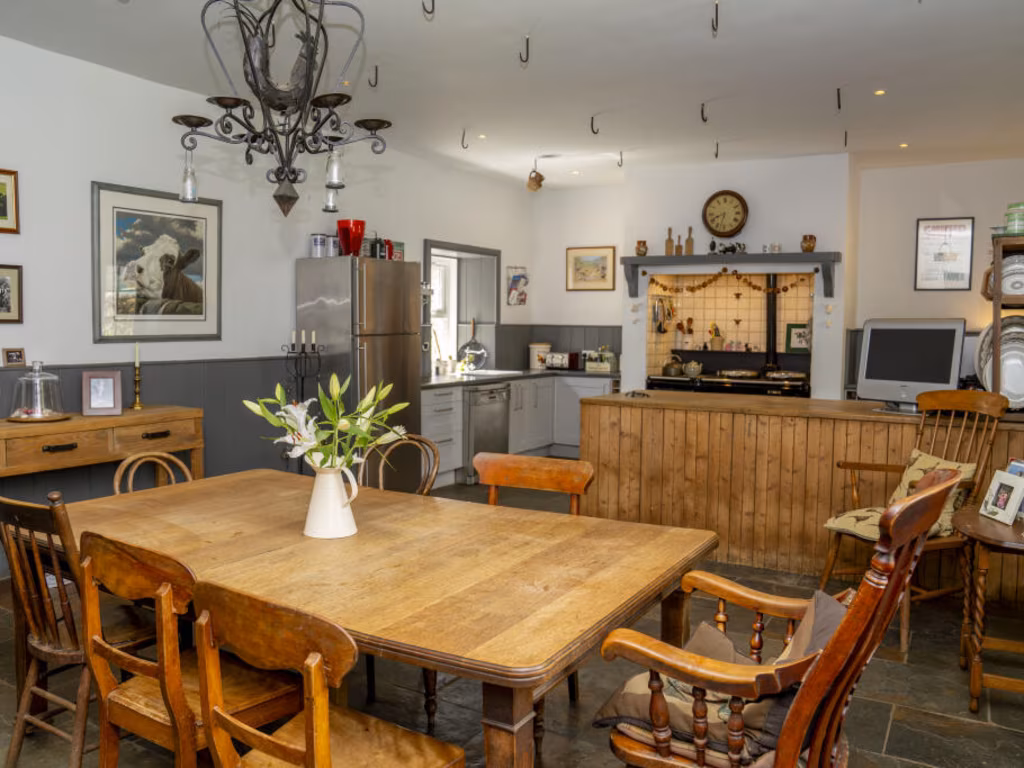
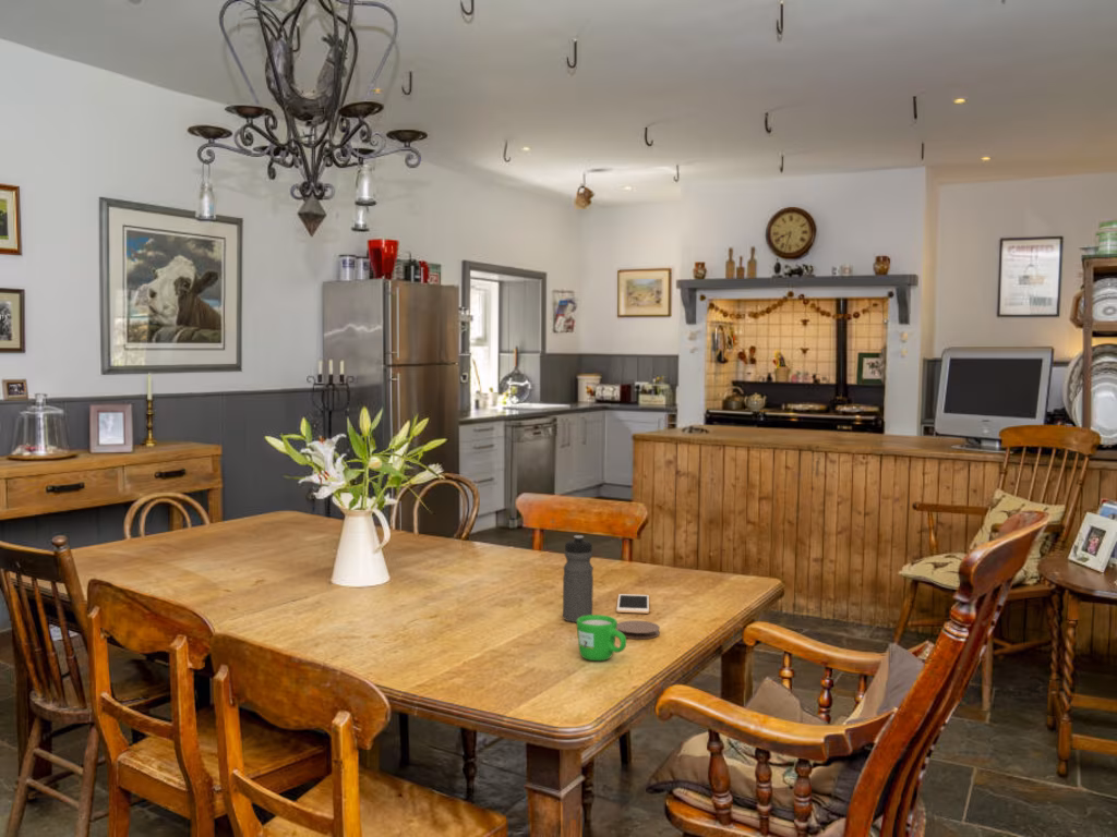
+ mug [576,614,627,662]
+ water bottle [562,534,594,623]
+ cell phone [615,593,650,615]
+ coaster [616,619,661,640]
